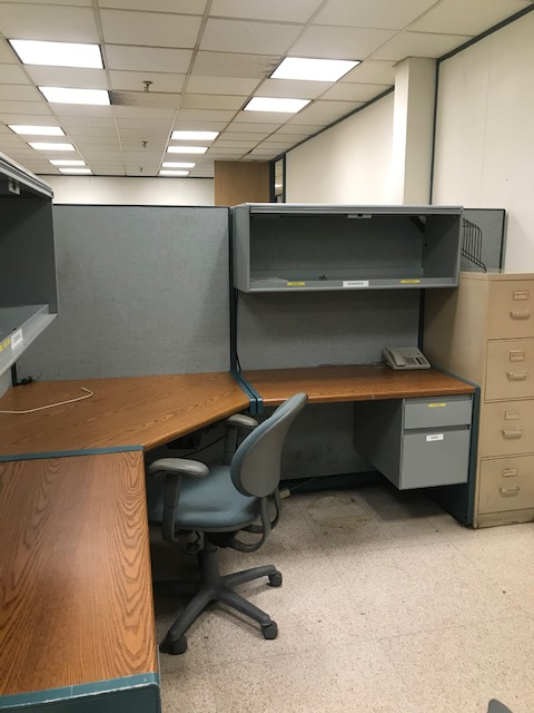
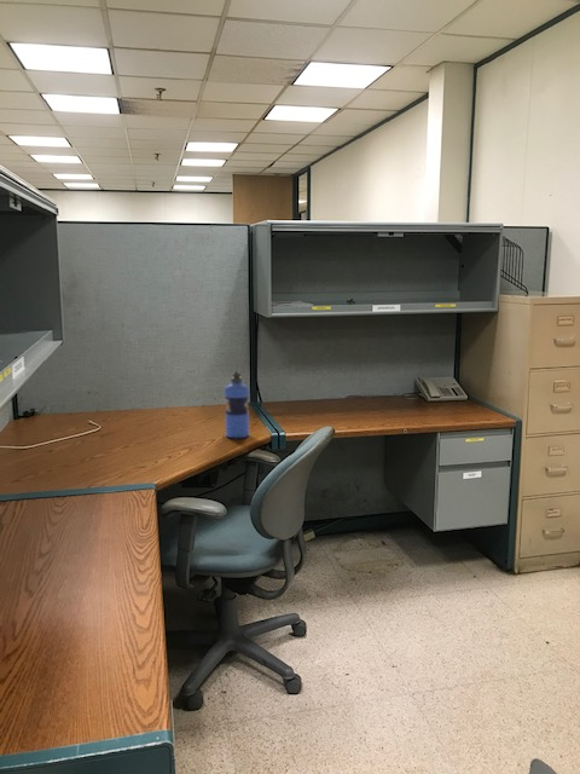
+ water bottle [224,370,250,439]
